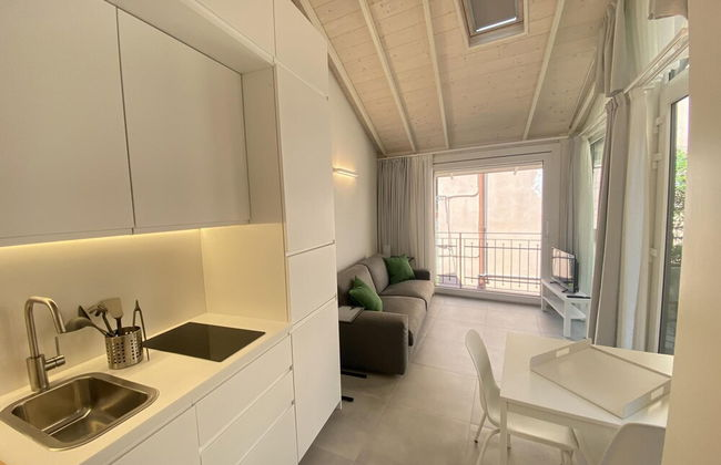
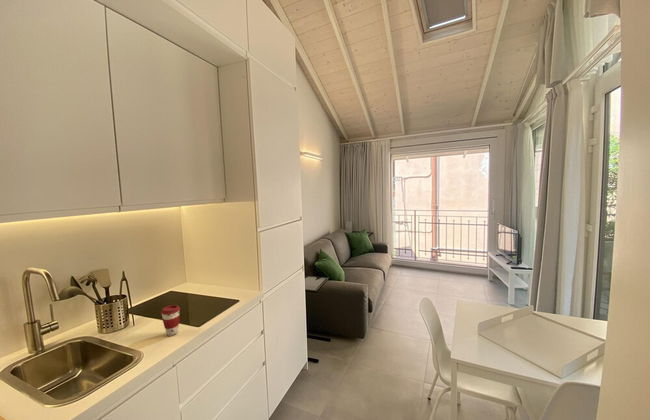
+ coffee cup [160,304,181,337]
